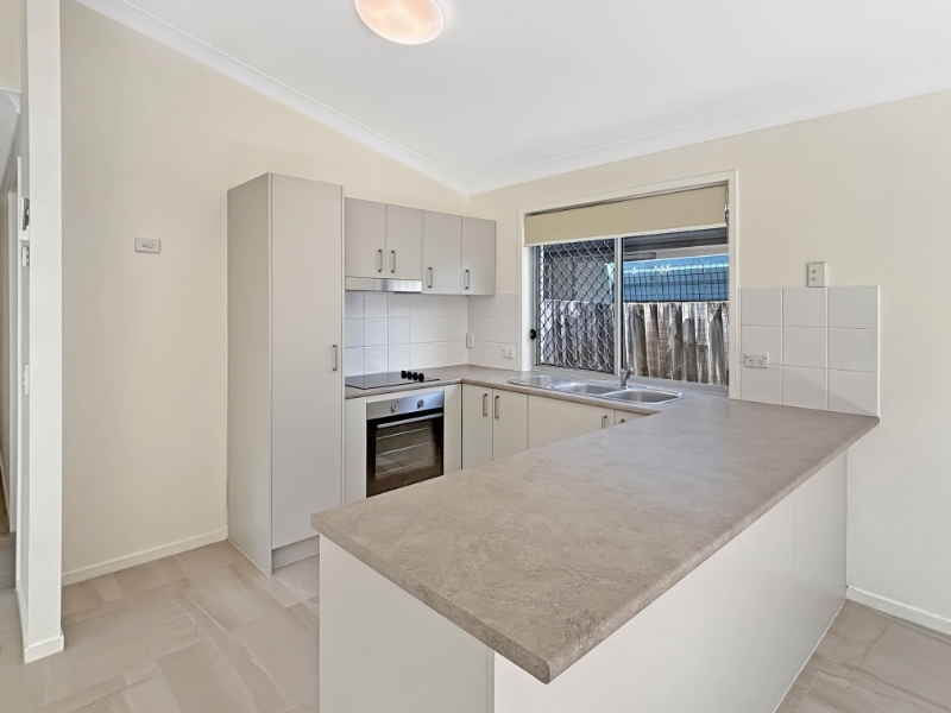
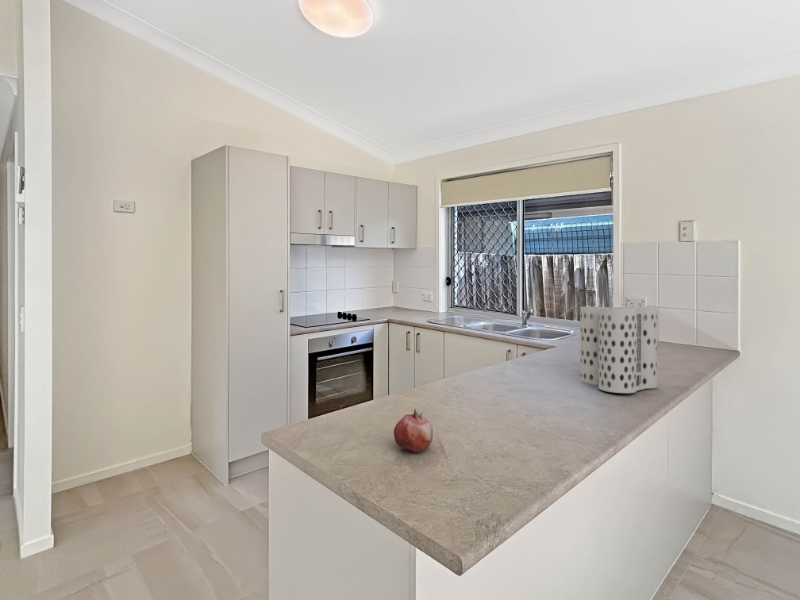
+ utensil holder [579,306,659,394]
+ fruit [393,408,434,453]
